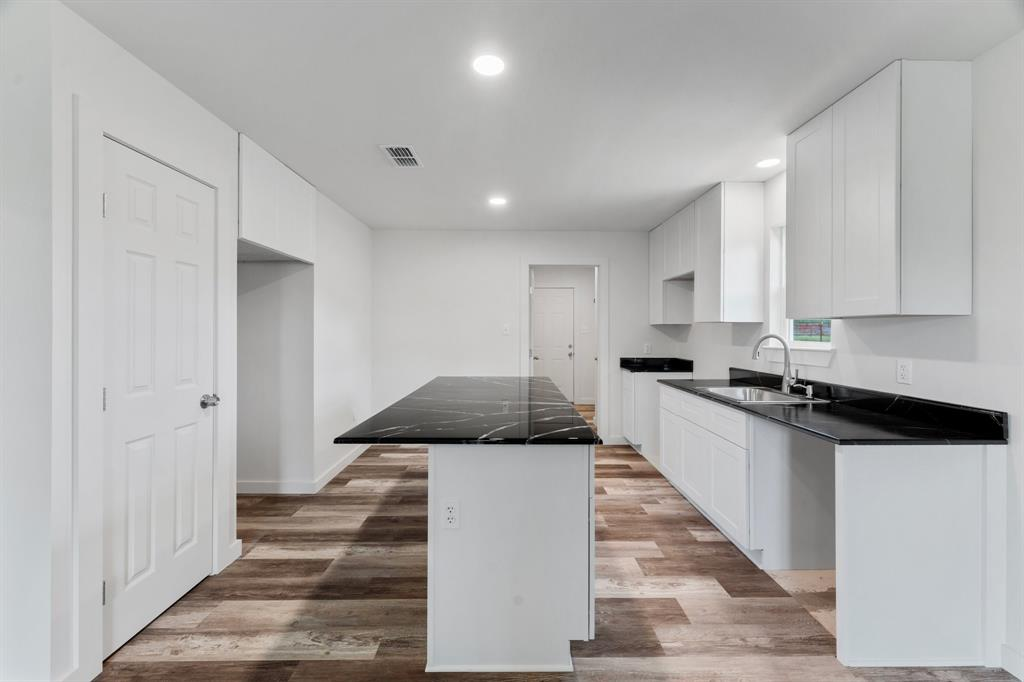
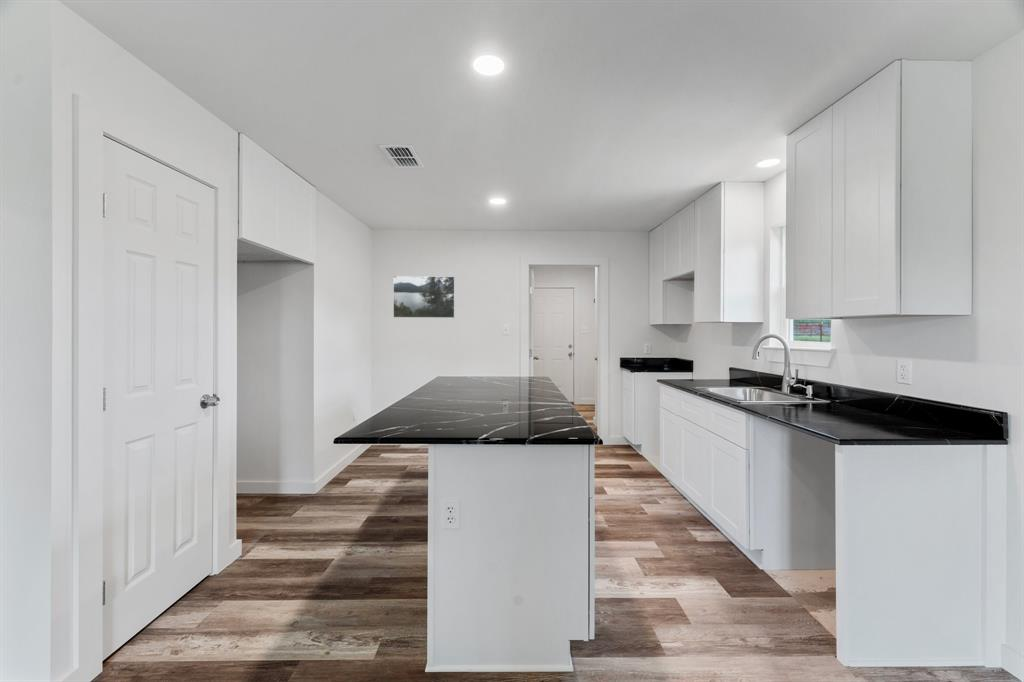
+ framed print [392,275,456,319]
